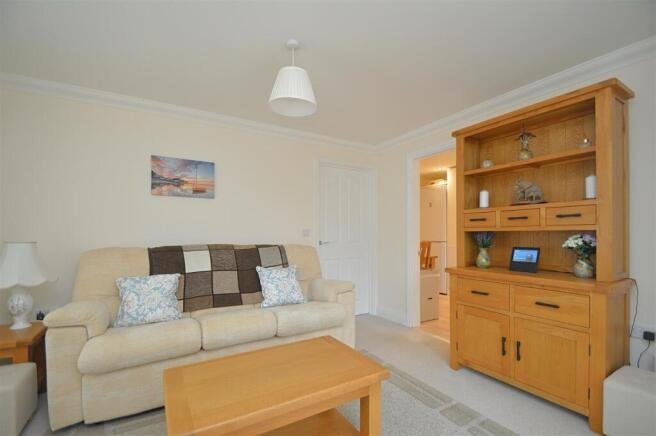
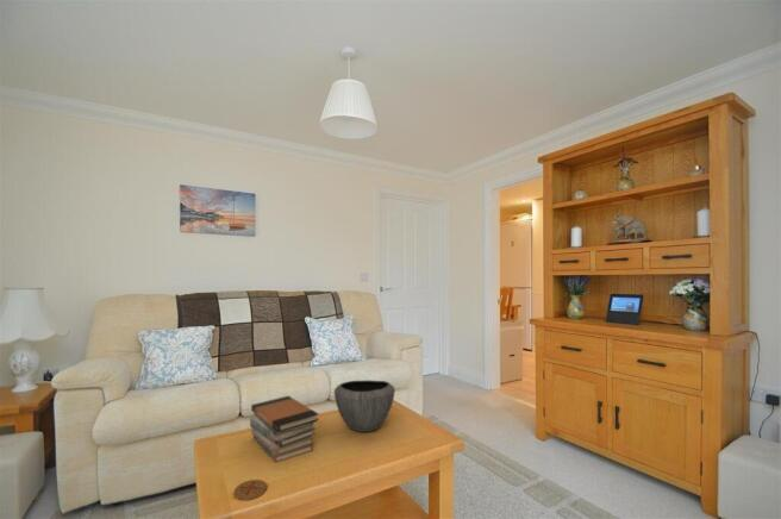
+ coaster [233,479,268,501]
+ bowl [333,380,396,433]
+ book stack [249,395,320,464]
